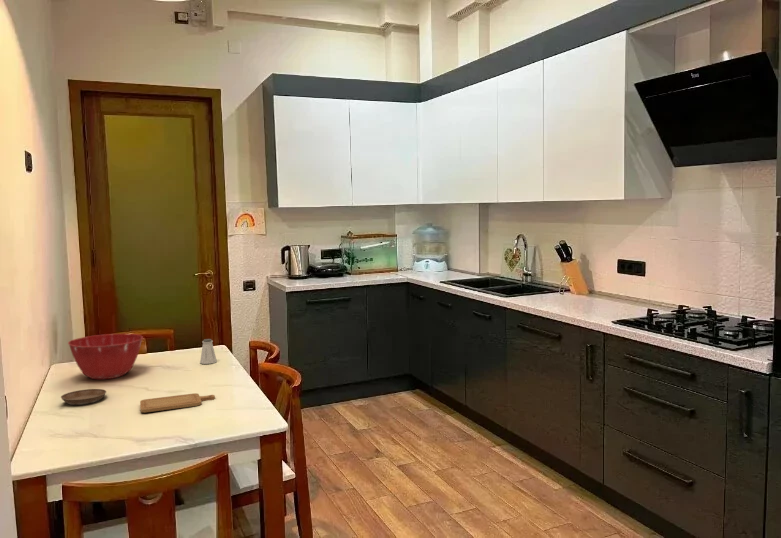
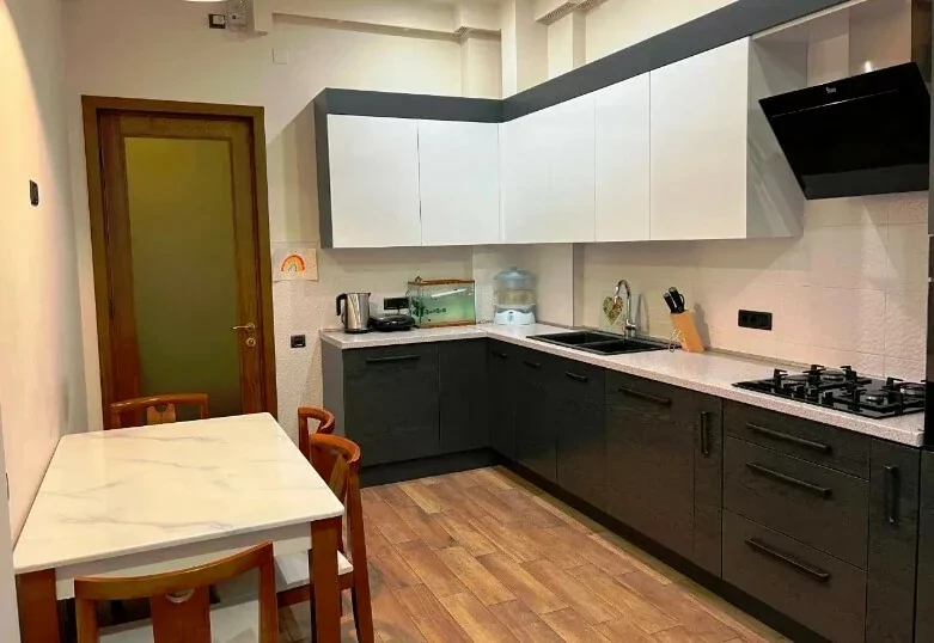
- saltshaker [199,338,218,365]
- chopping board [139,392,216,413]
- mixing bowl [67,333,144,380]
- saucer [60,388,107,406]
